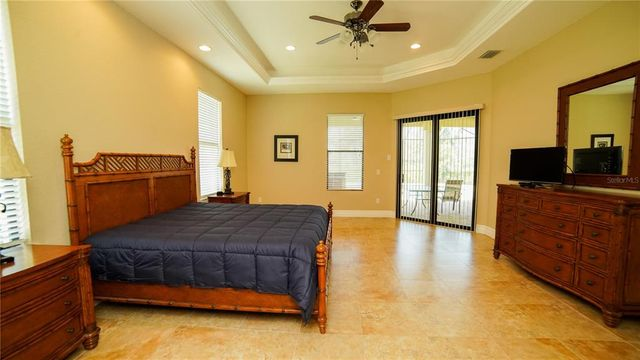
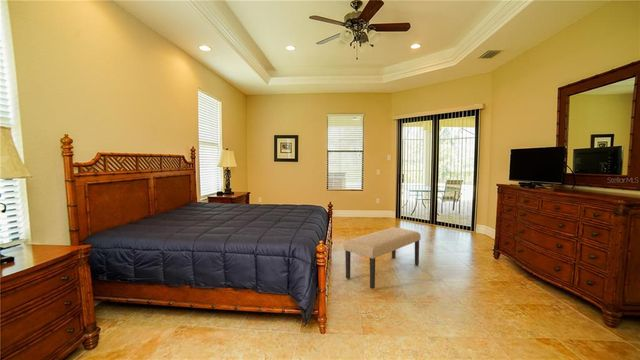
+ bench [343,226,422,290]
